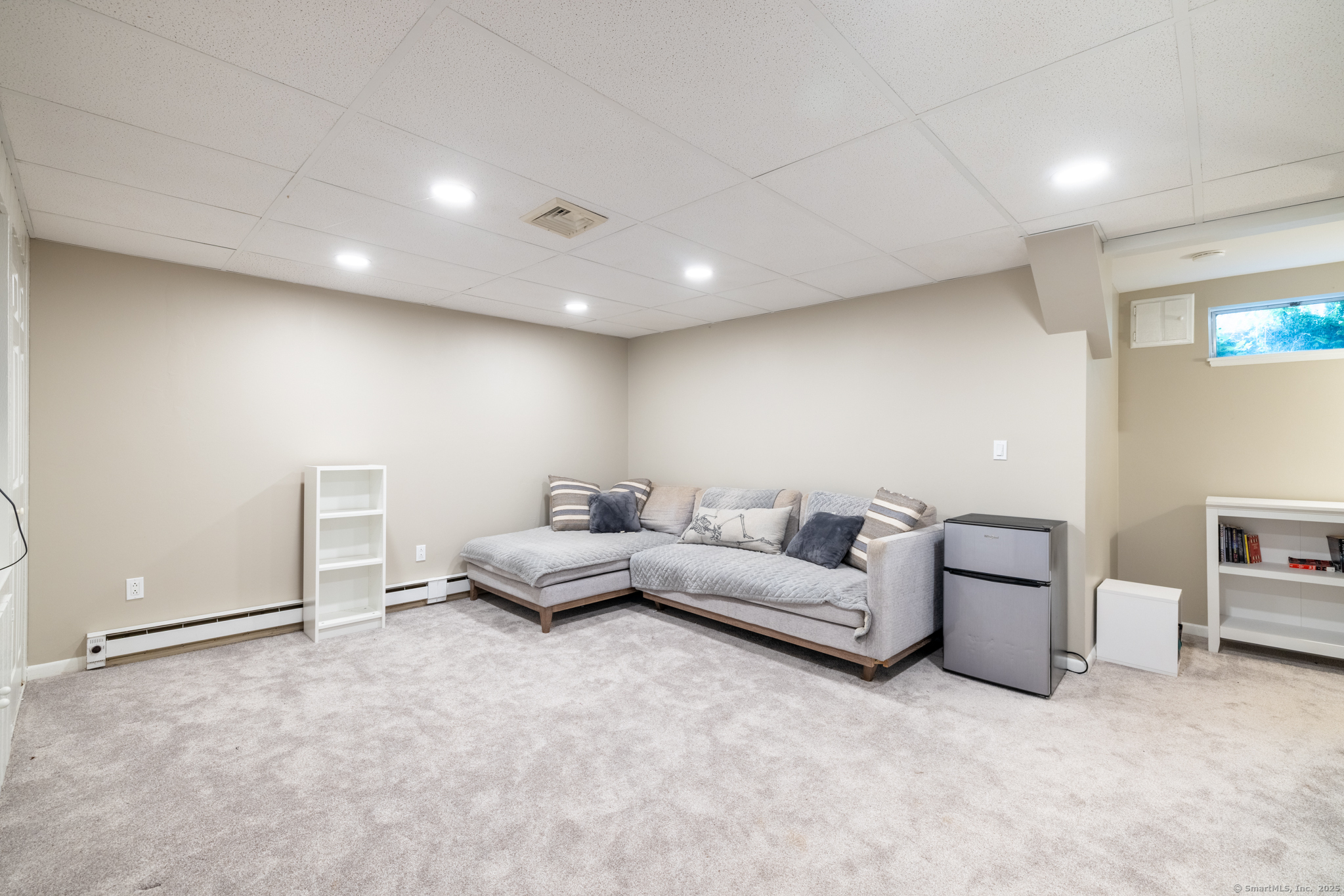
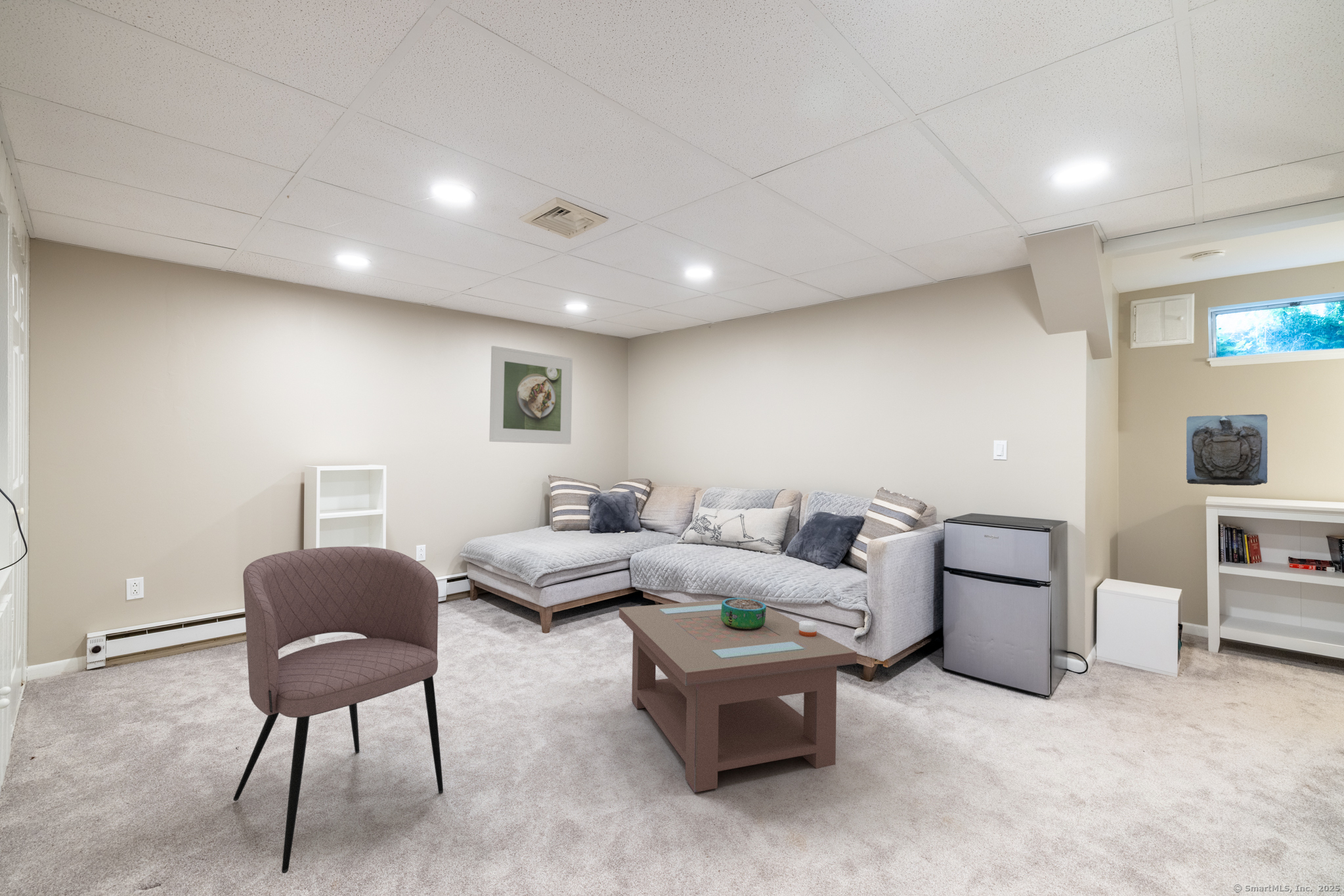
+ armchair [232,545,444,874]
+ decorative bowl [721,597,767,630]
+ wall sculpture [1186,414,1268,486]
+ coffee table [618,597,857,793]
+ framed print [488,345,573,445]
+ candle [798,620,817,637]
